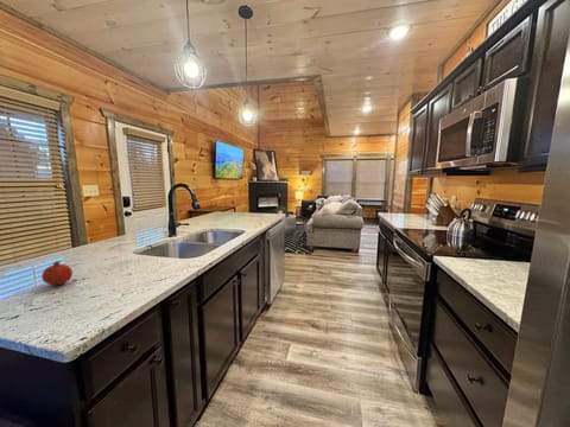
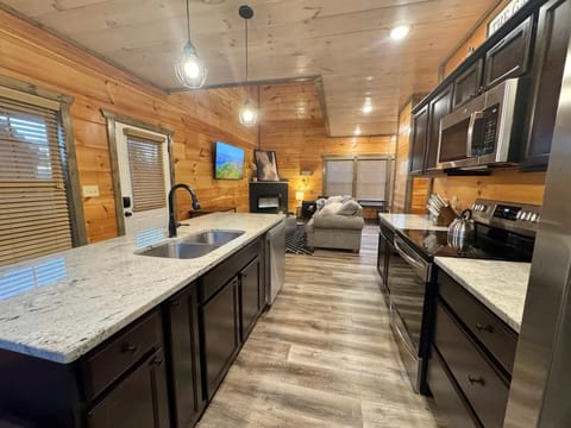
- fruit [40,260,74,286]
